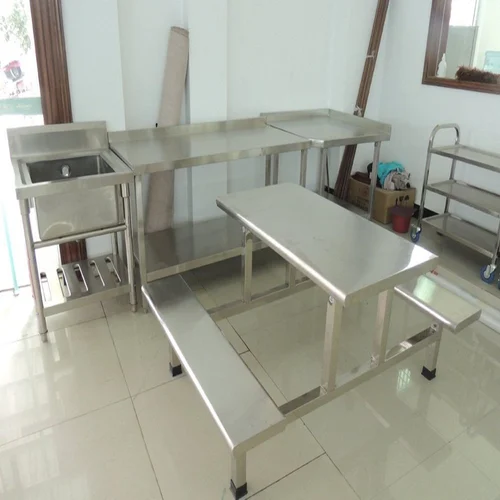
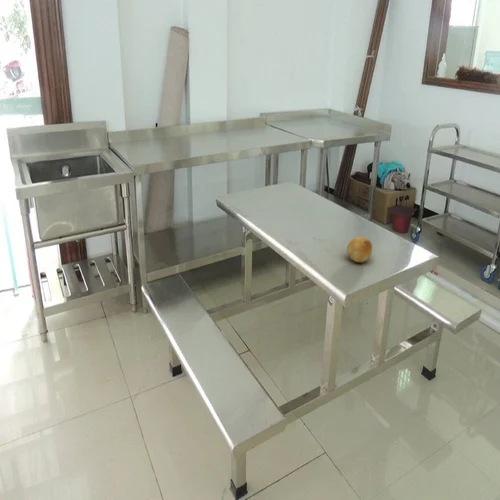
+ fruit [346,236,373,263]
